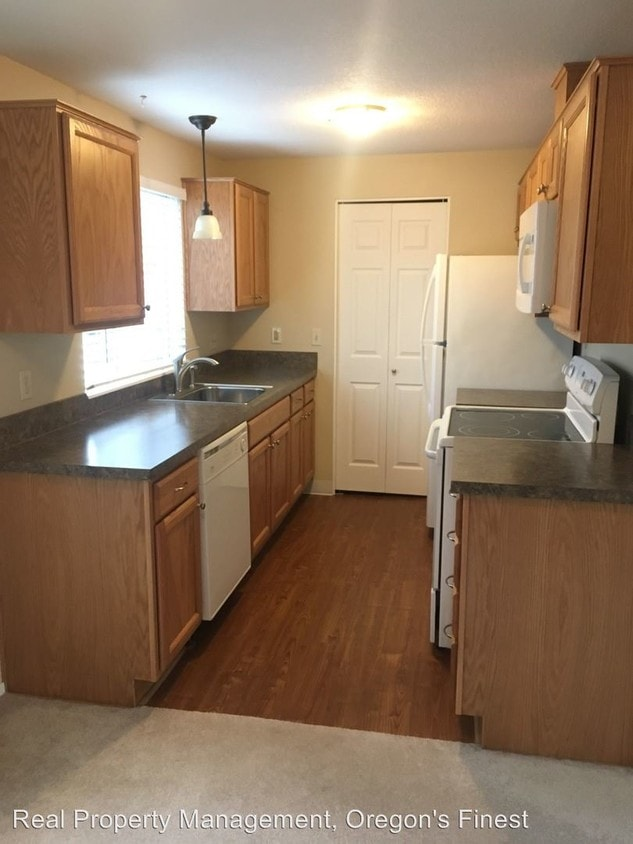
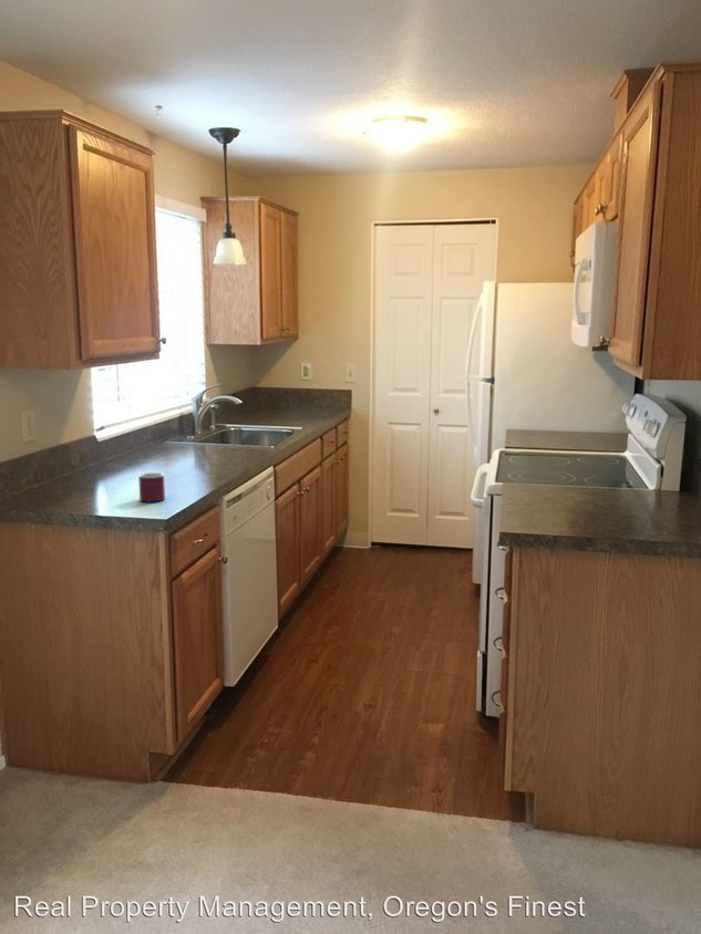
+ mug [137,471,166,504]
